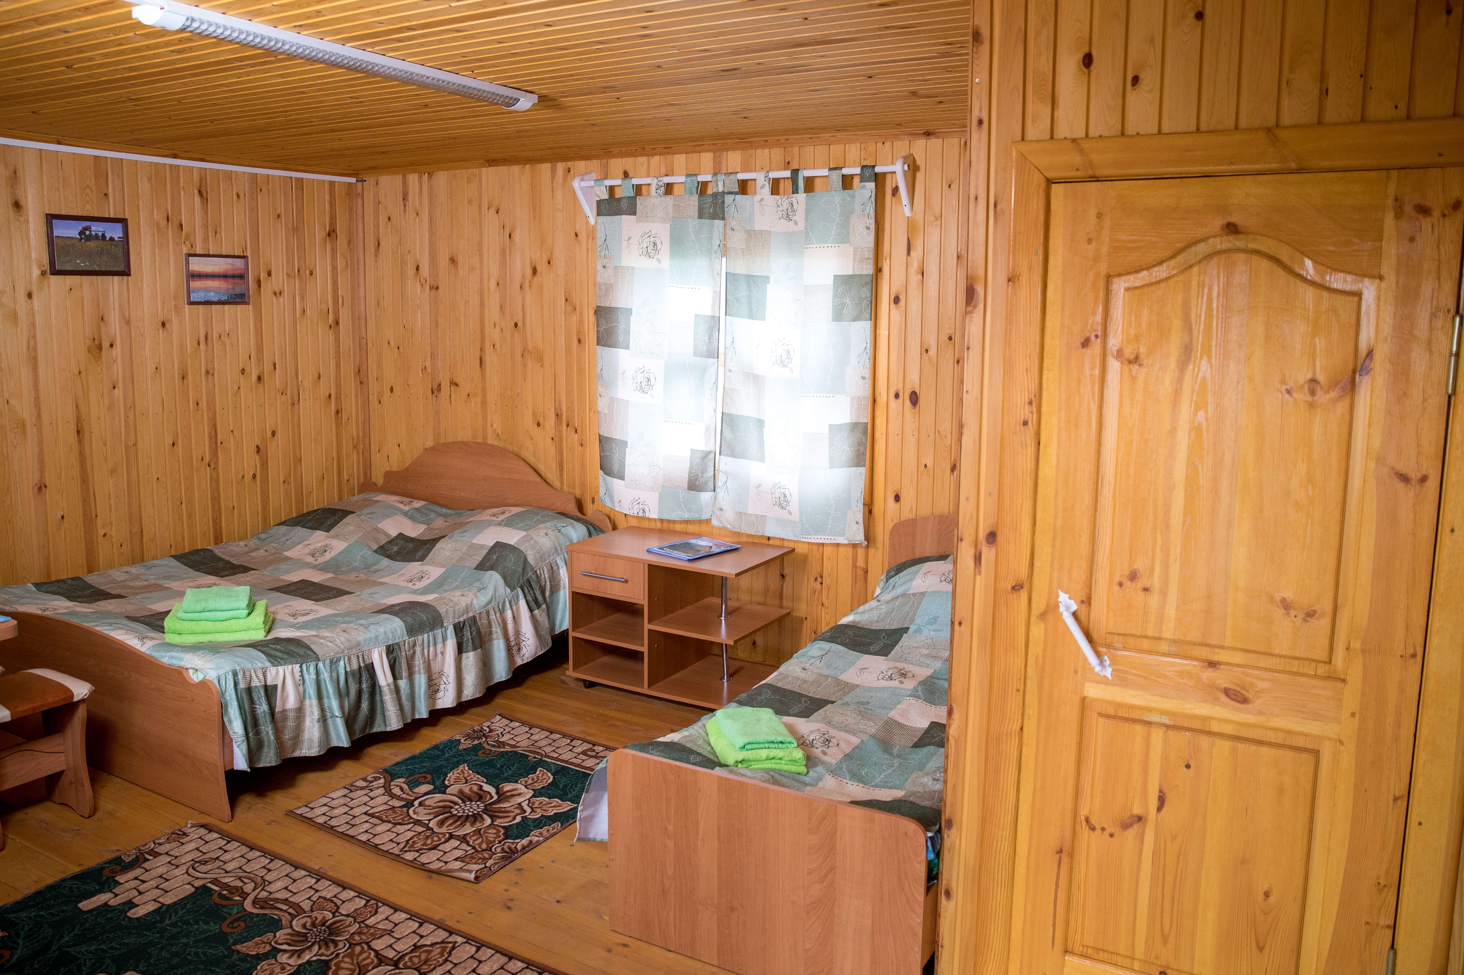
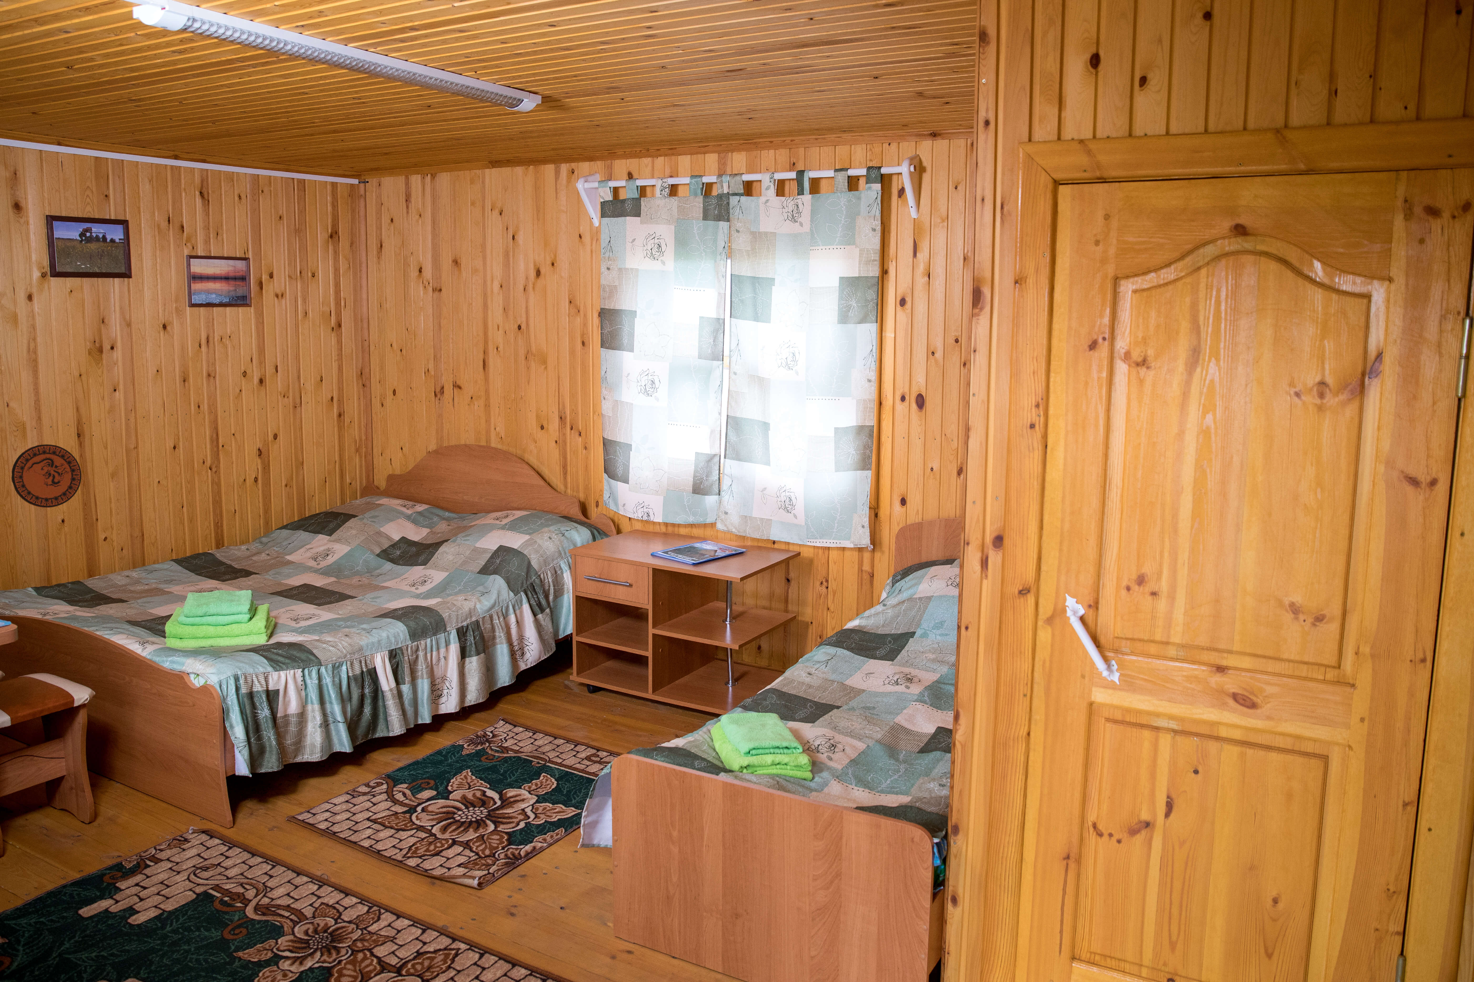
+ decorative plate [11,444,82,509]
